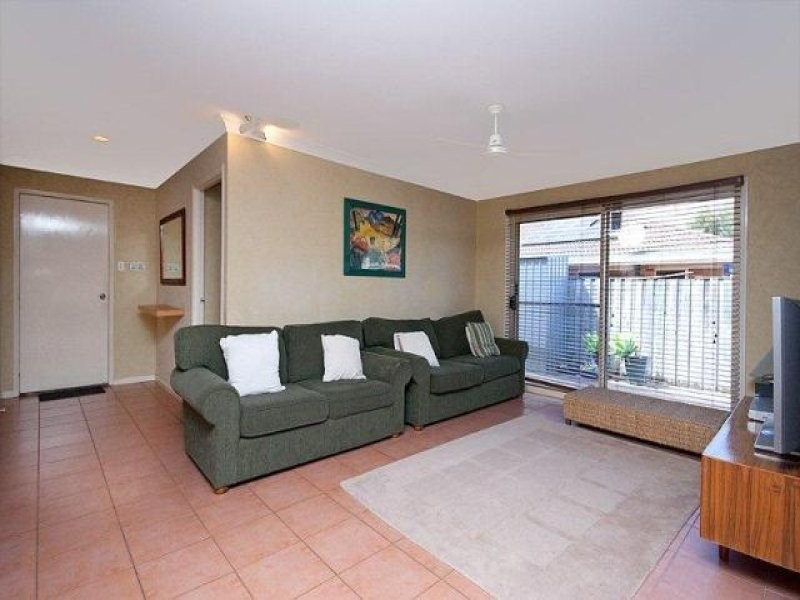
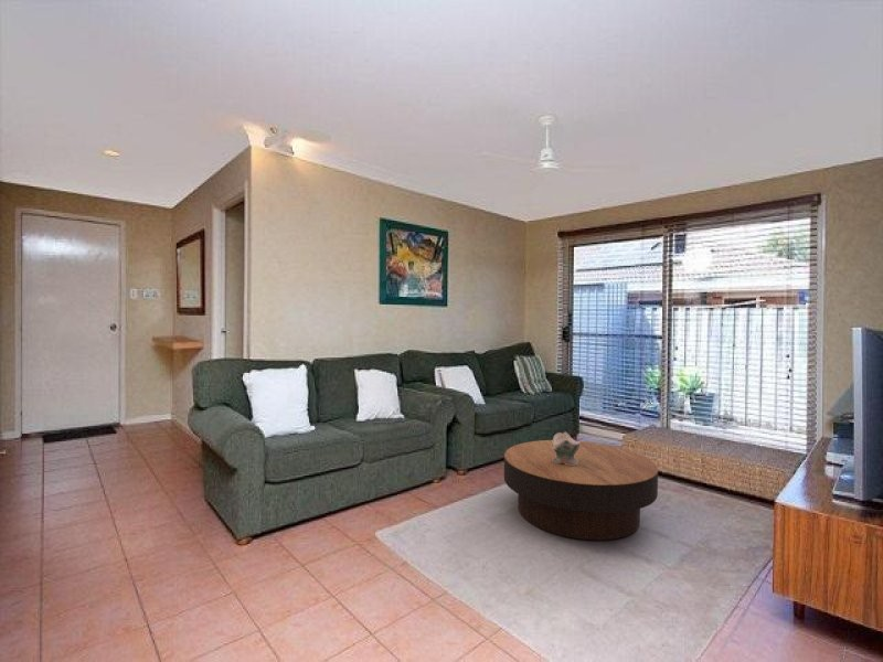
+ coffee table [503,439,659,541]
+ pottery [552,431,581,466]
